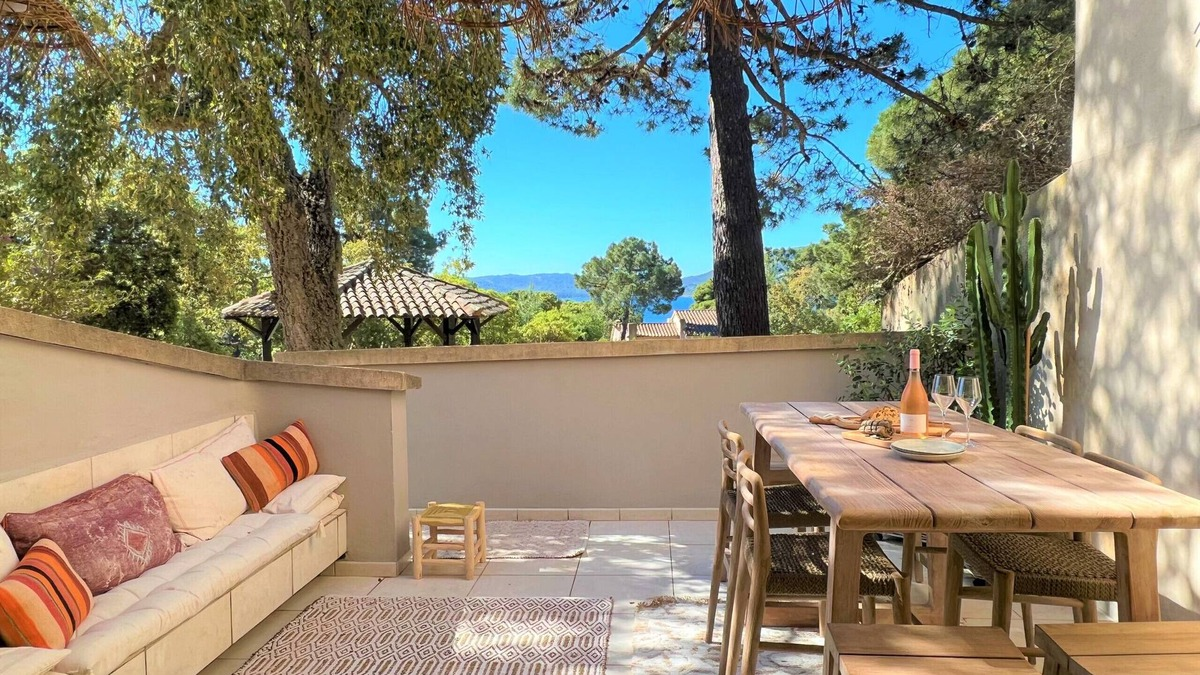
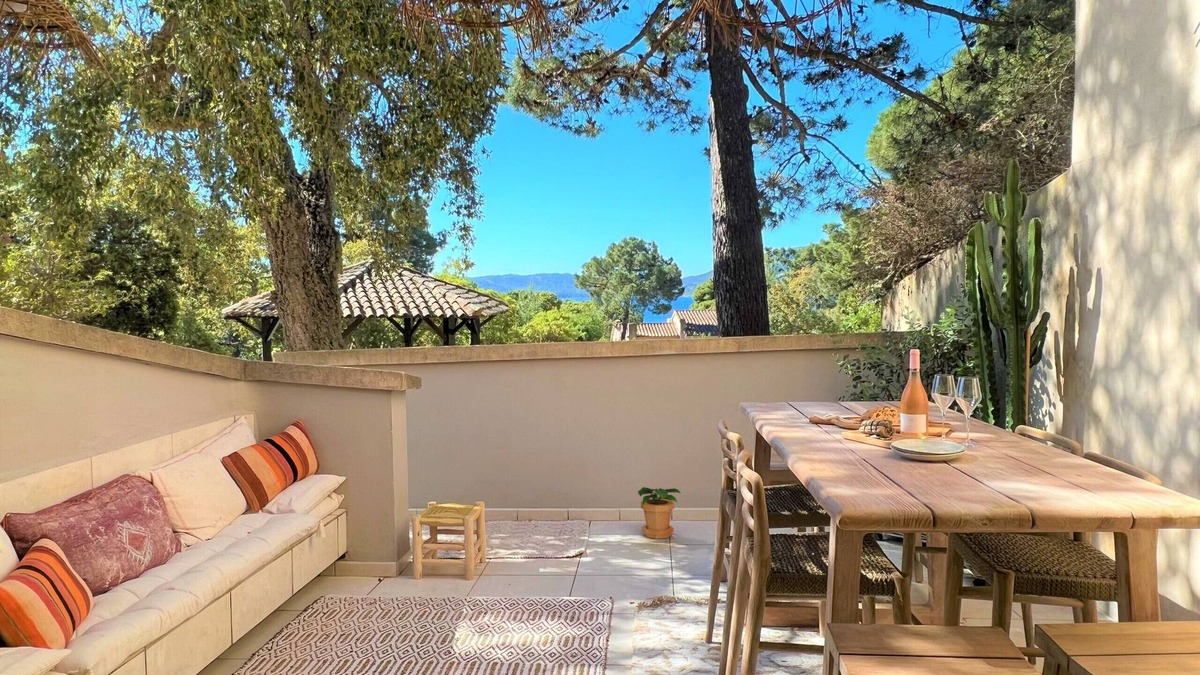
+ potted plant [637,486,682,540]
